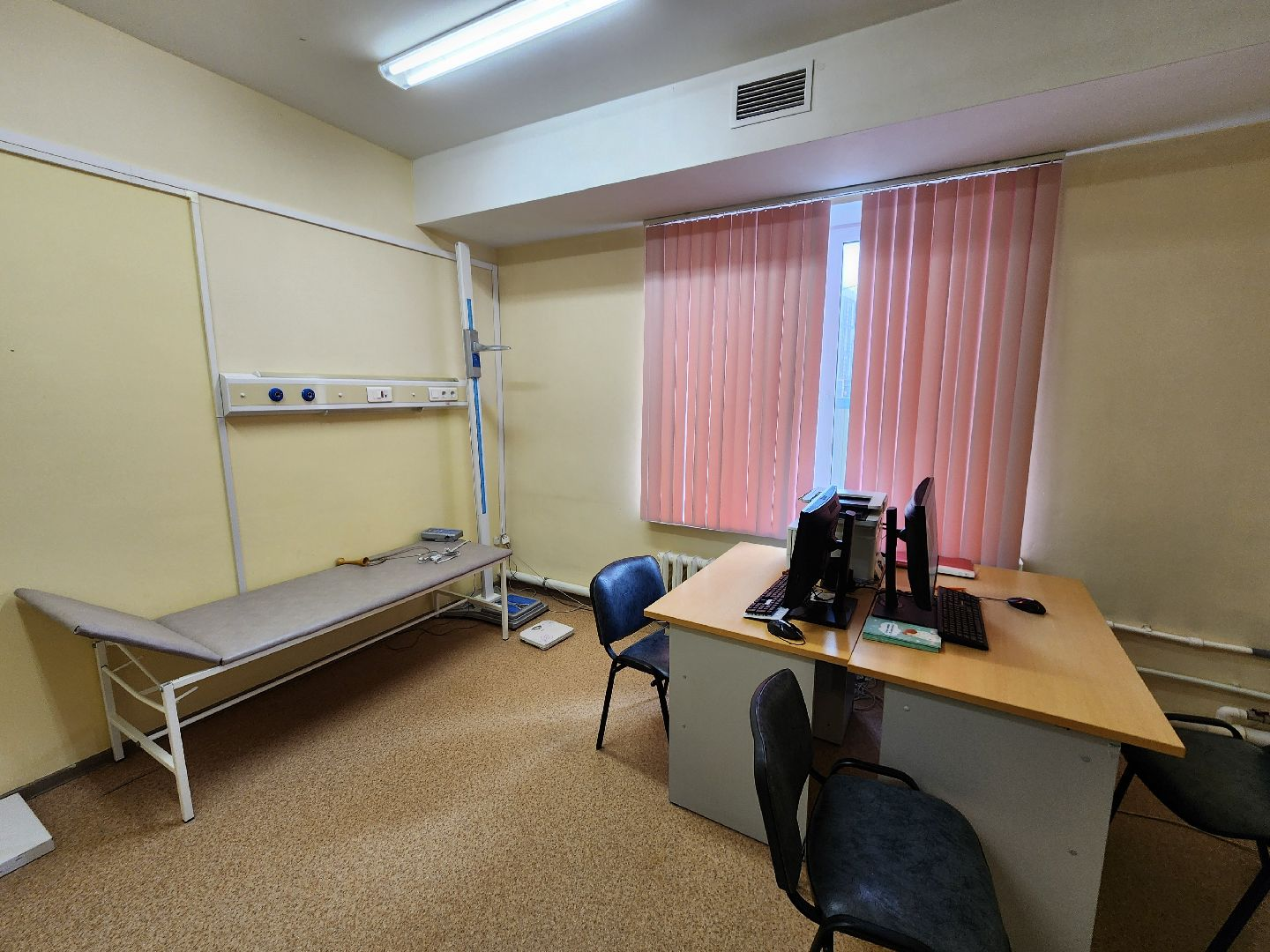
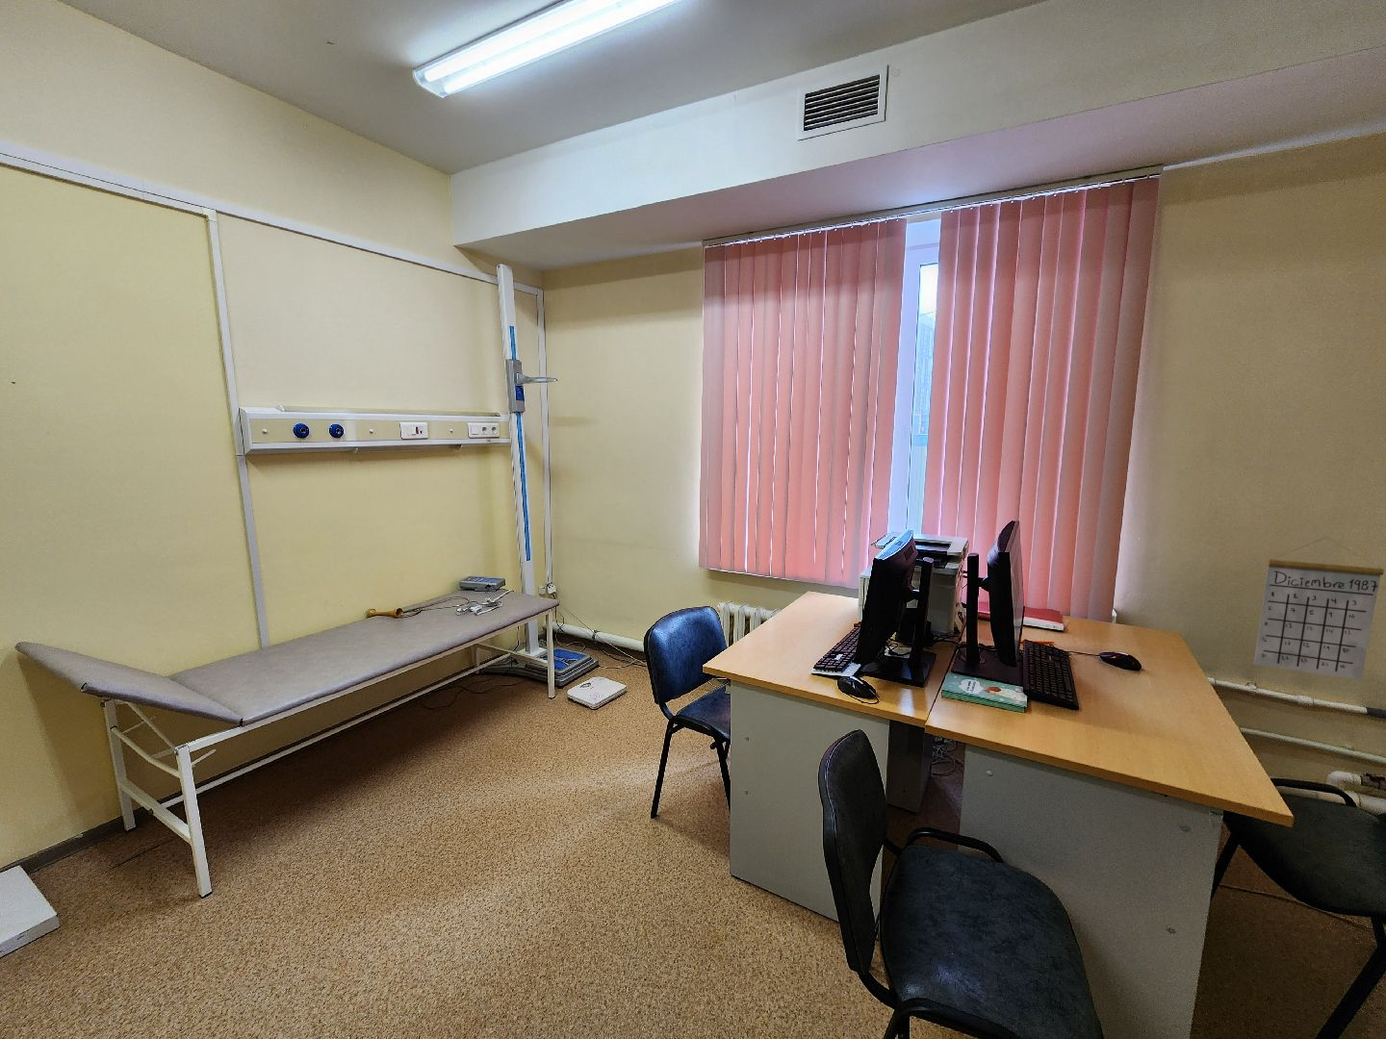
+ calendar [1253,536,1385,681]
